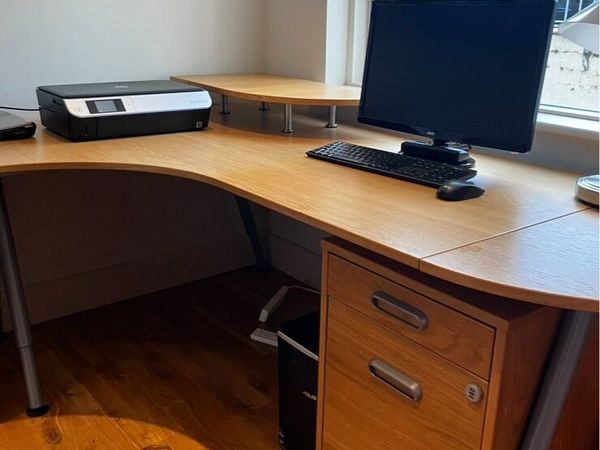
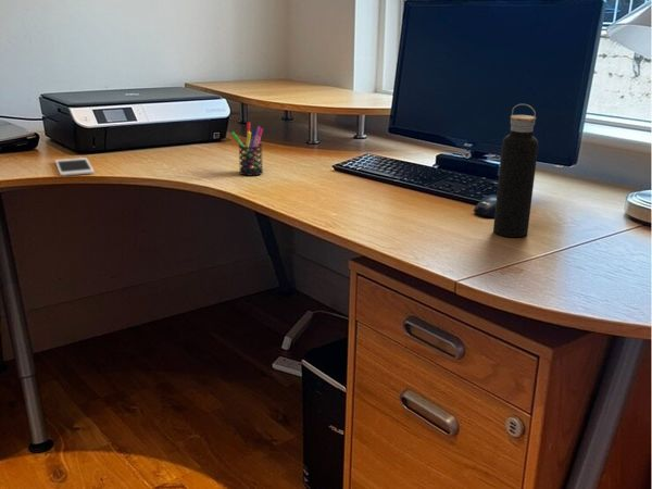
+ cell phone [54,156,96,177]
+ water bottle [492,103,539,238]
+ pen holder [230,121,264,177]
